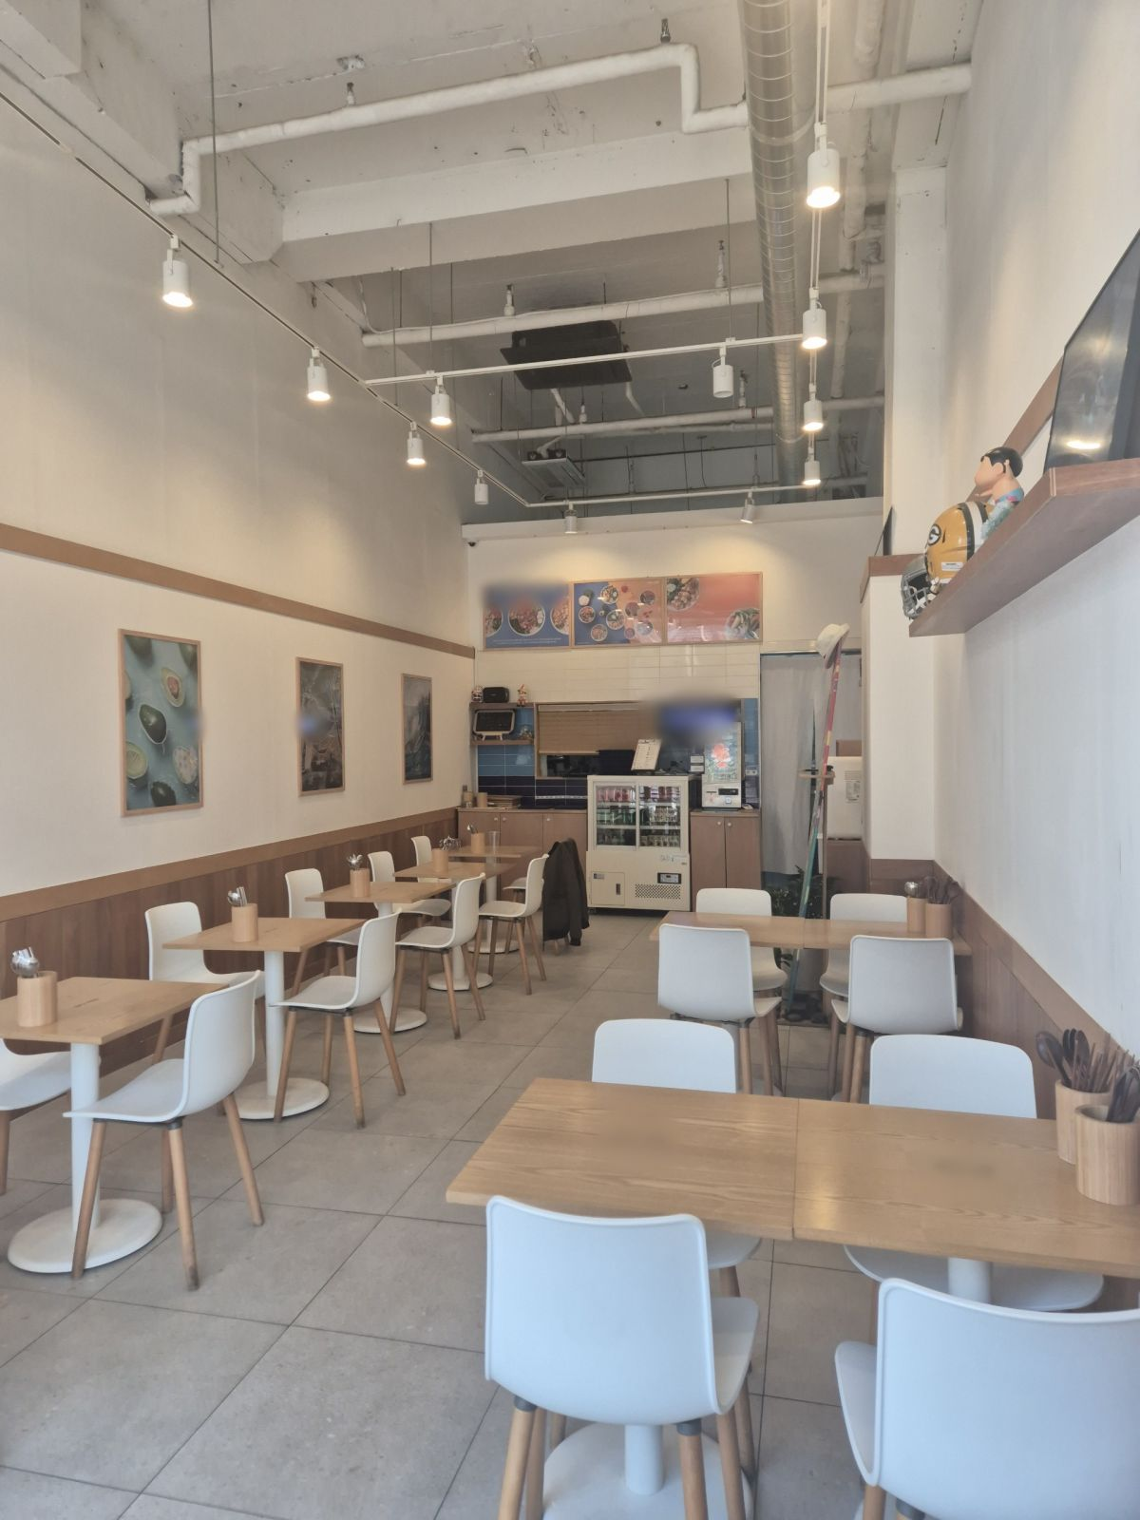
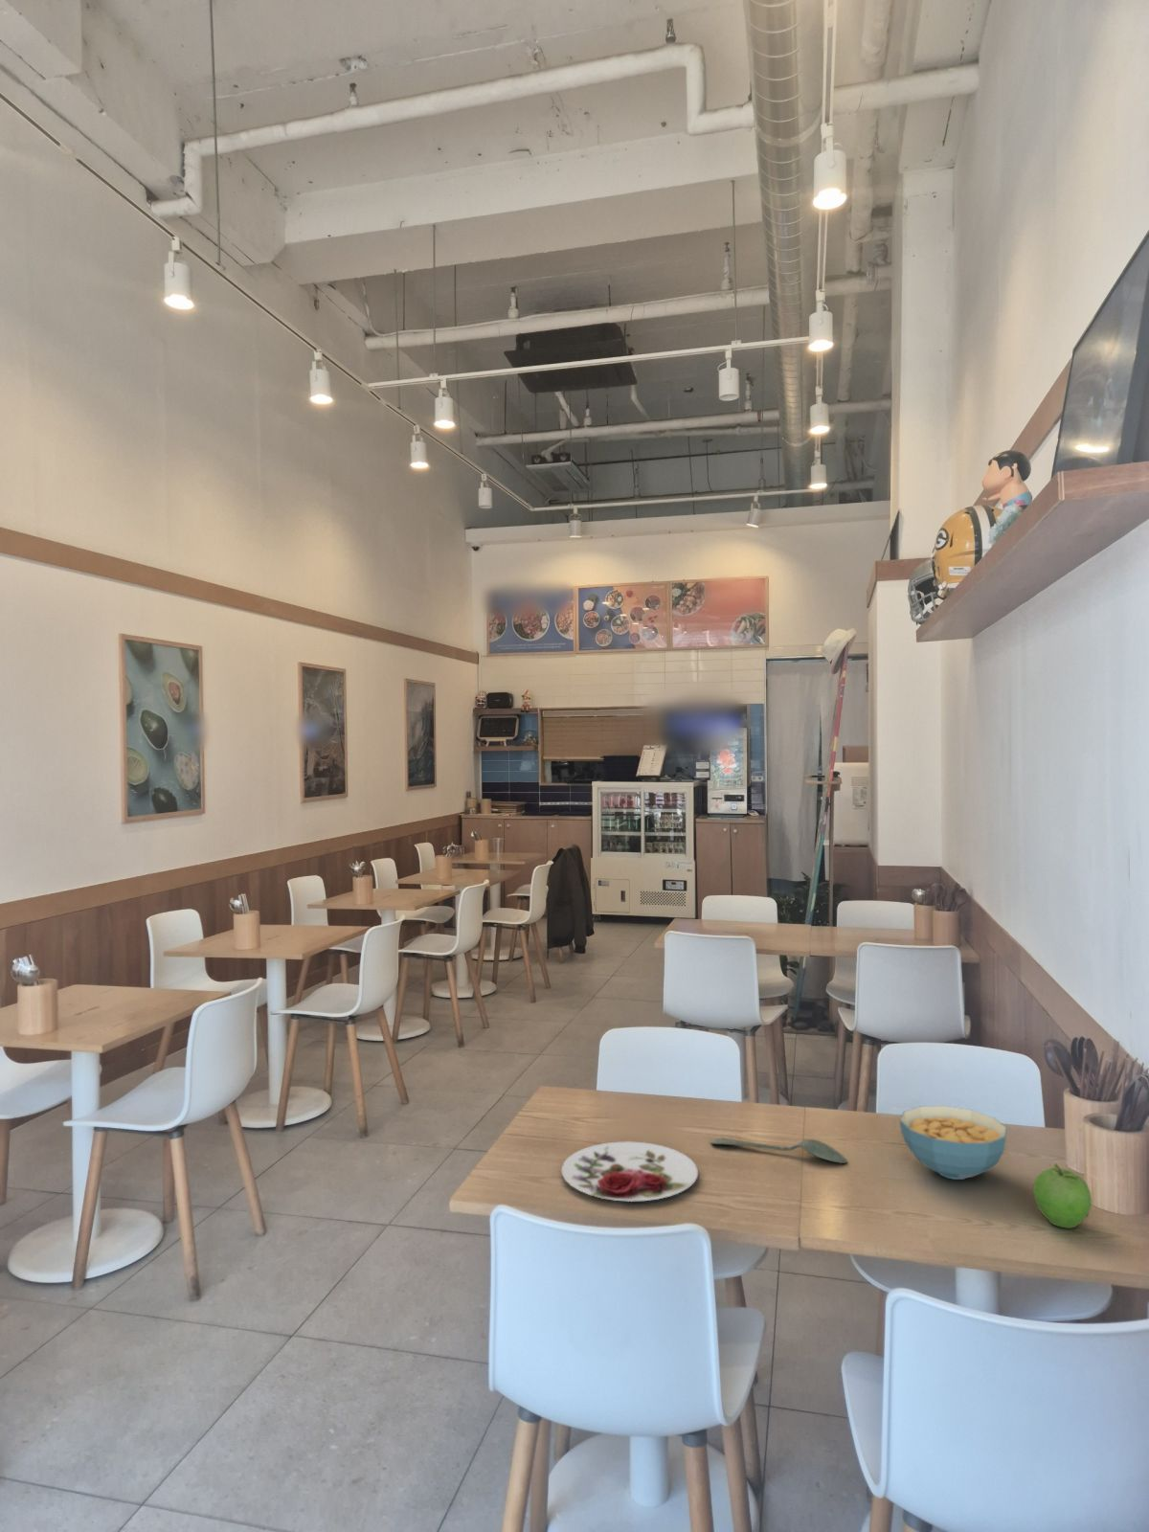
+ fruit [1032,1163,1092,1229]
+ cereal bowl [899,1105,1008,1181]
+ spoon [710,1138,848,1164]
+ plate [560,1140,699,1203]
